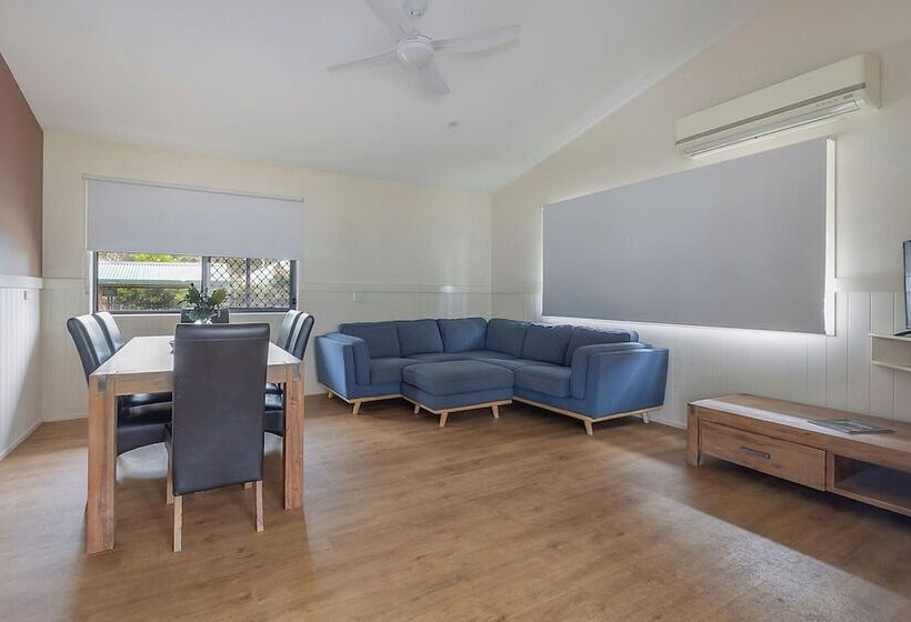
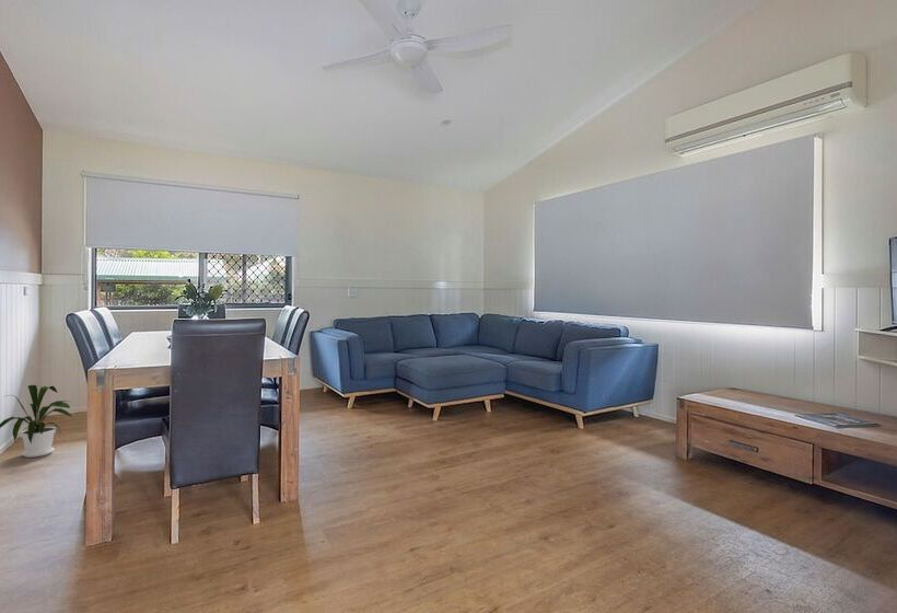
+ house plant [0,384,72,459]
